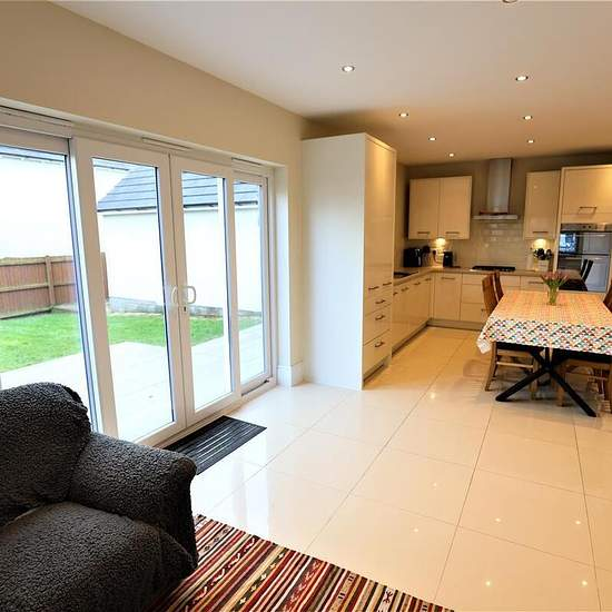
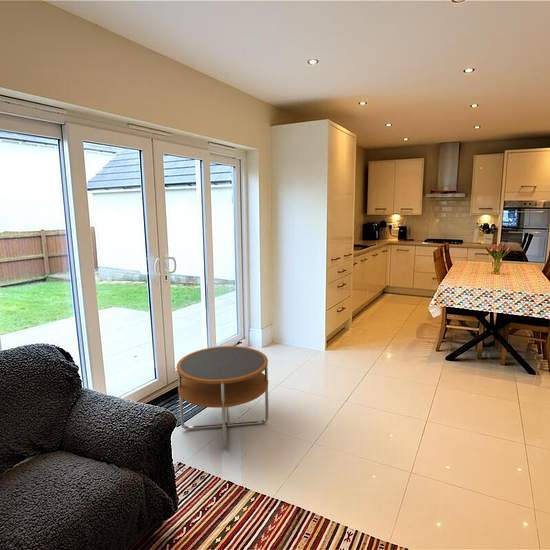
+ side table [176,345,270,451]
